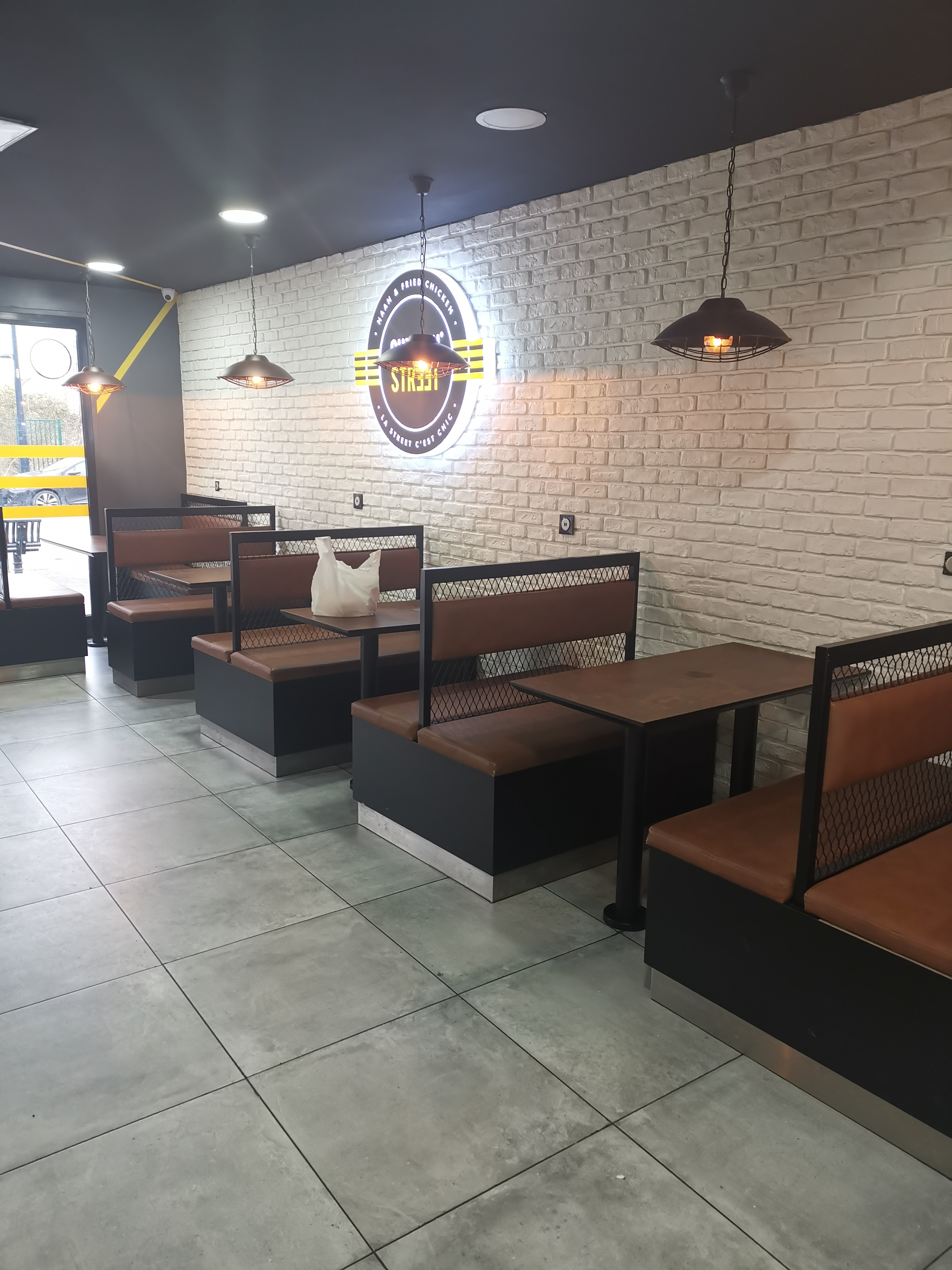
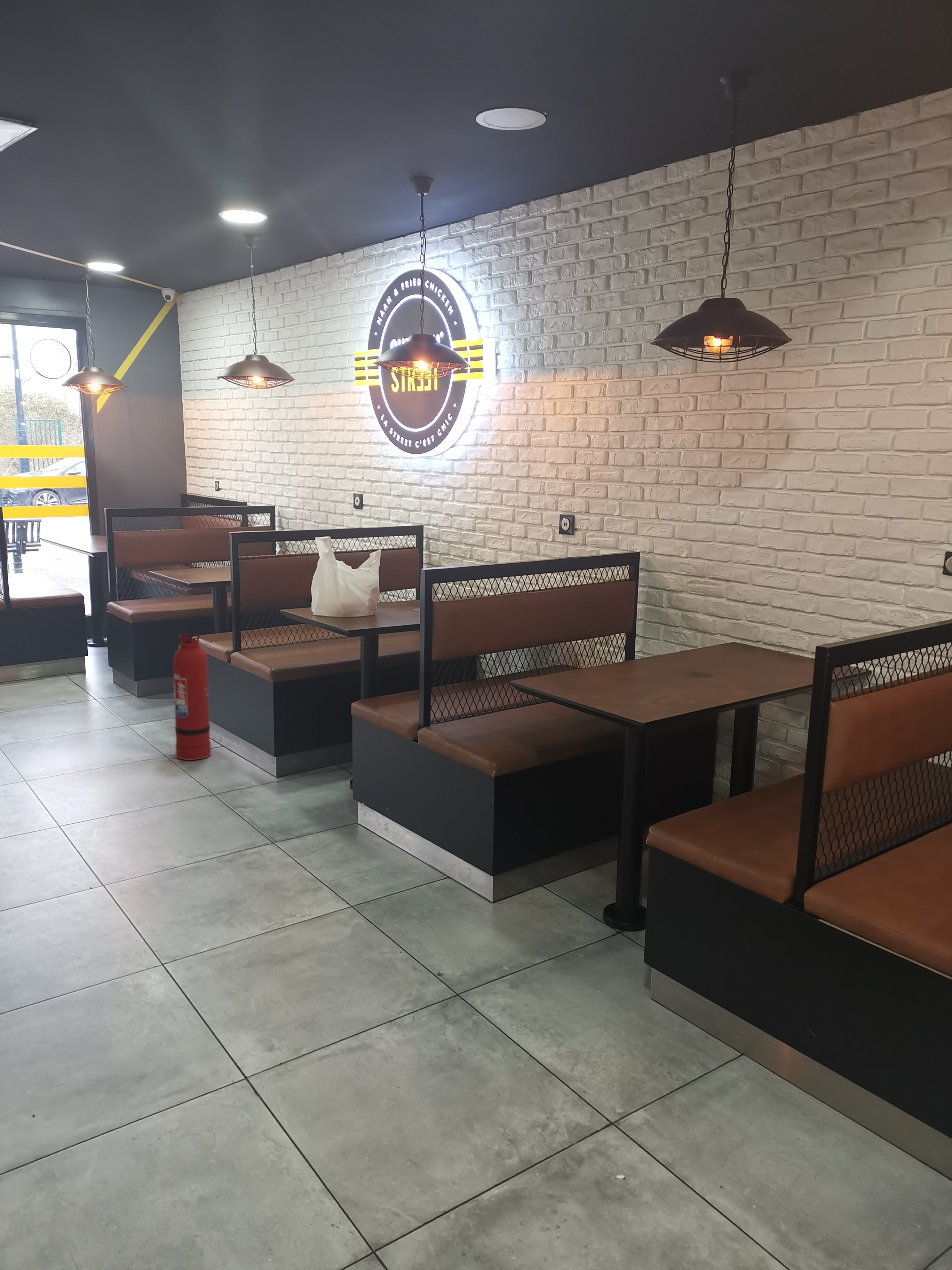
+ fire extinguisher [173,634,211,760]
